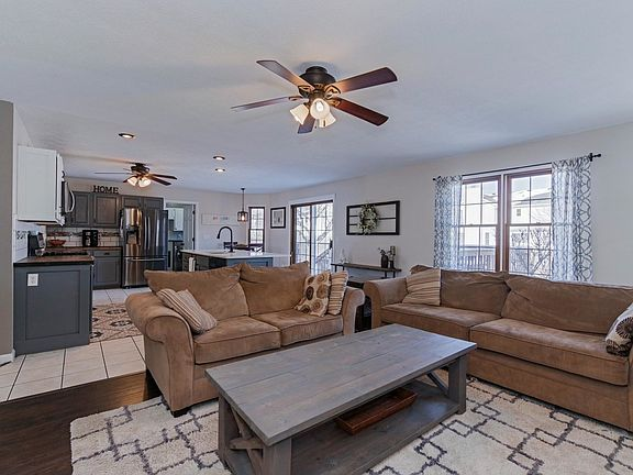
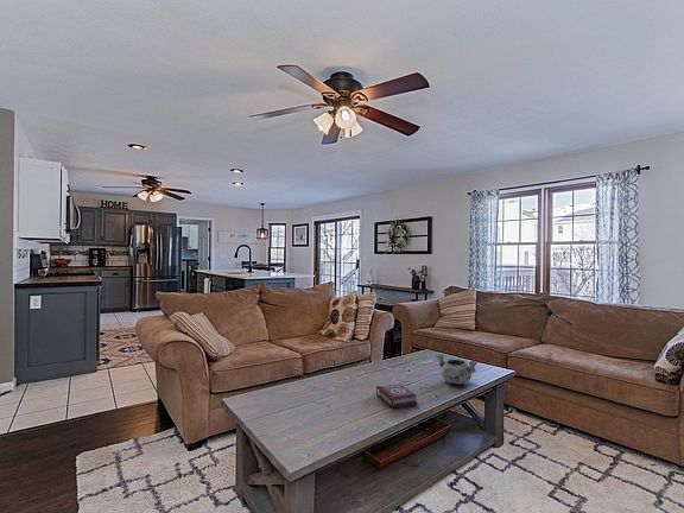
+ decorative bowl [435,353,479,386]
+ book [375,384,418,408]
